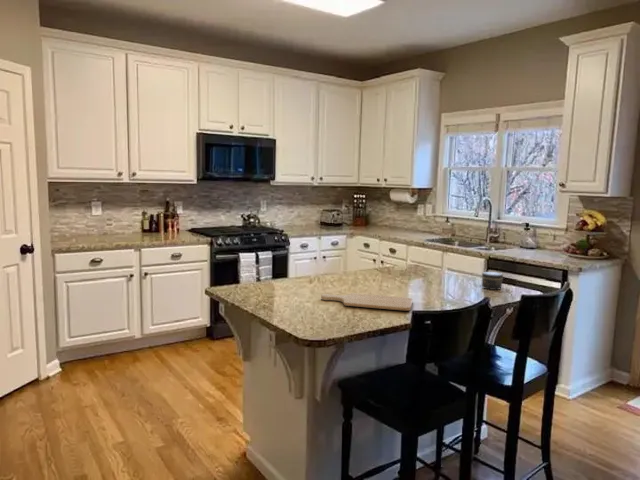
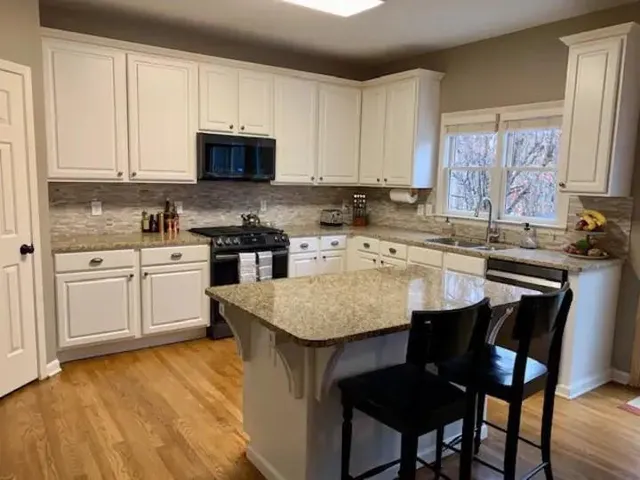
- chopping board [320,292,414,312]
- jar [481,271,504,291]
